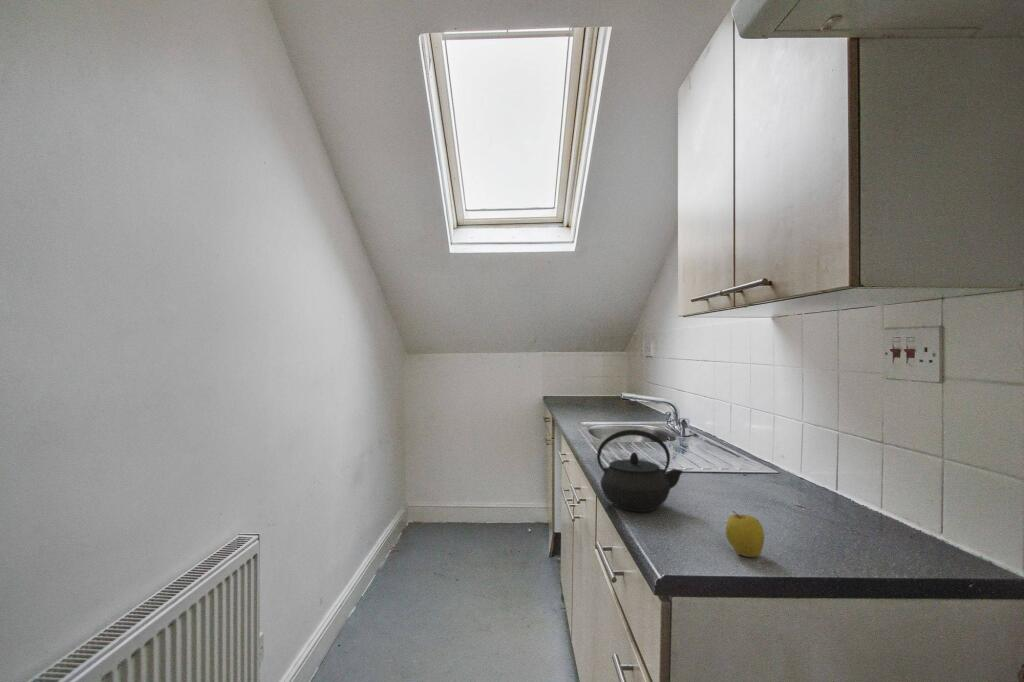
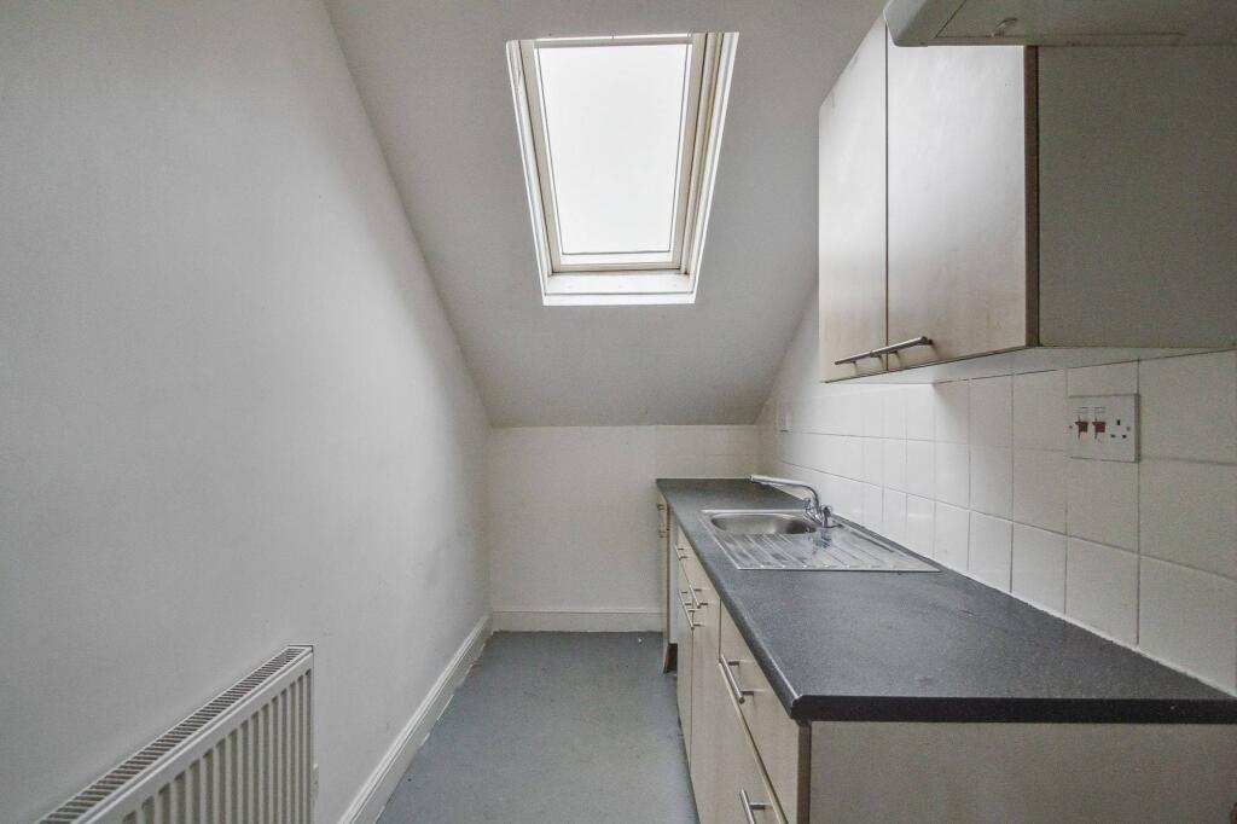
- kettle [596,429,684,513]
- apple [725,509,765,558]
